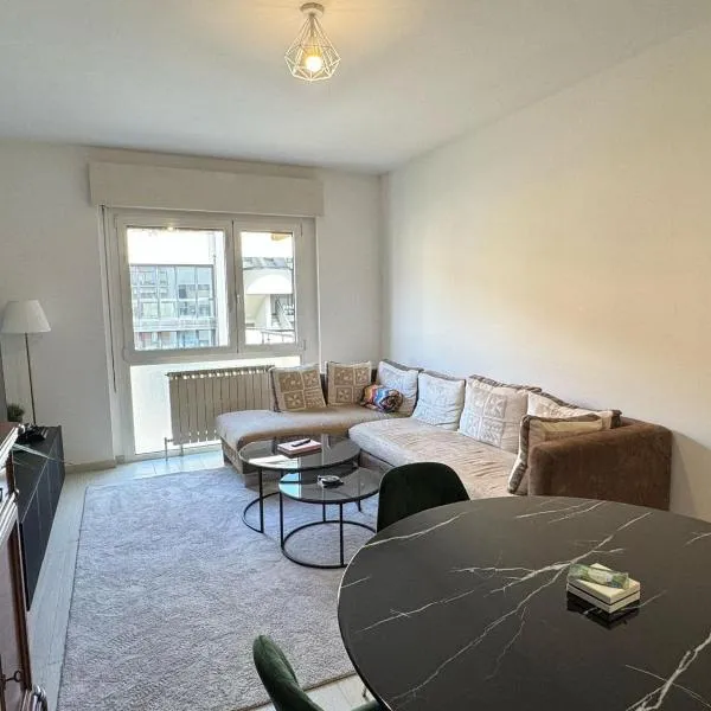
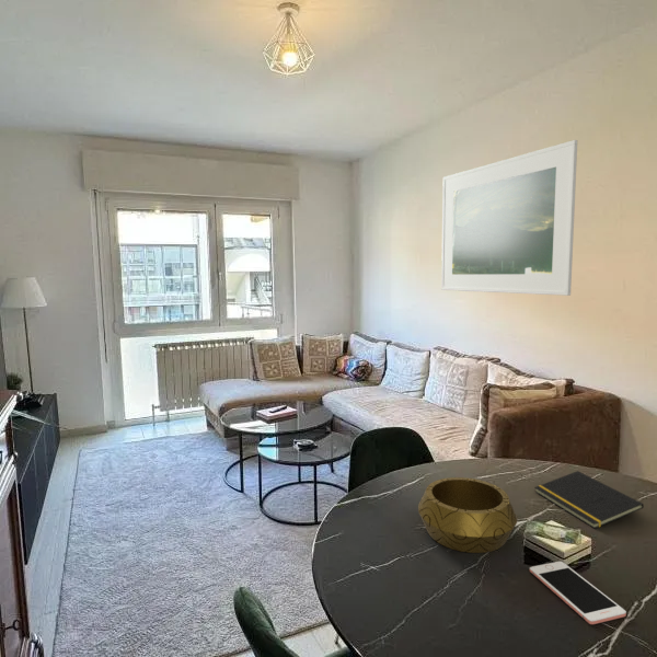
+ cell phone [529,561,627,625]
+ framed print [440,139,578,297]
+ notepad [533,470,645,530]
+ decorative bowl [417,476,518,554]
